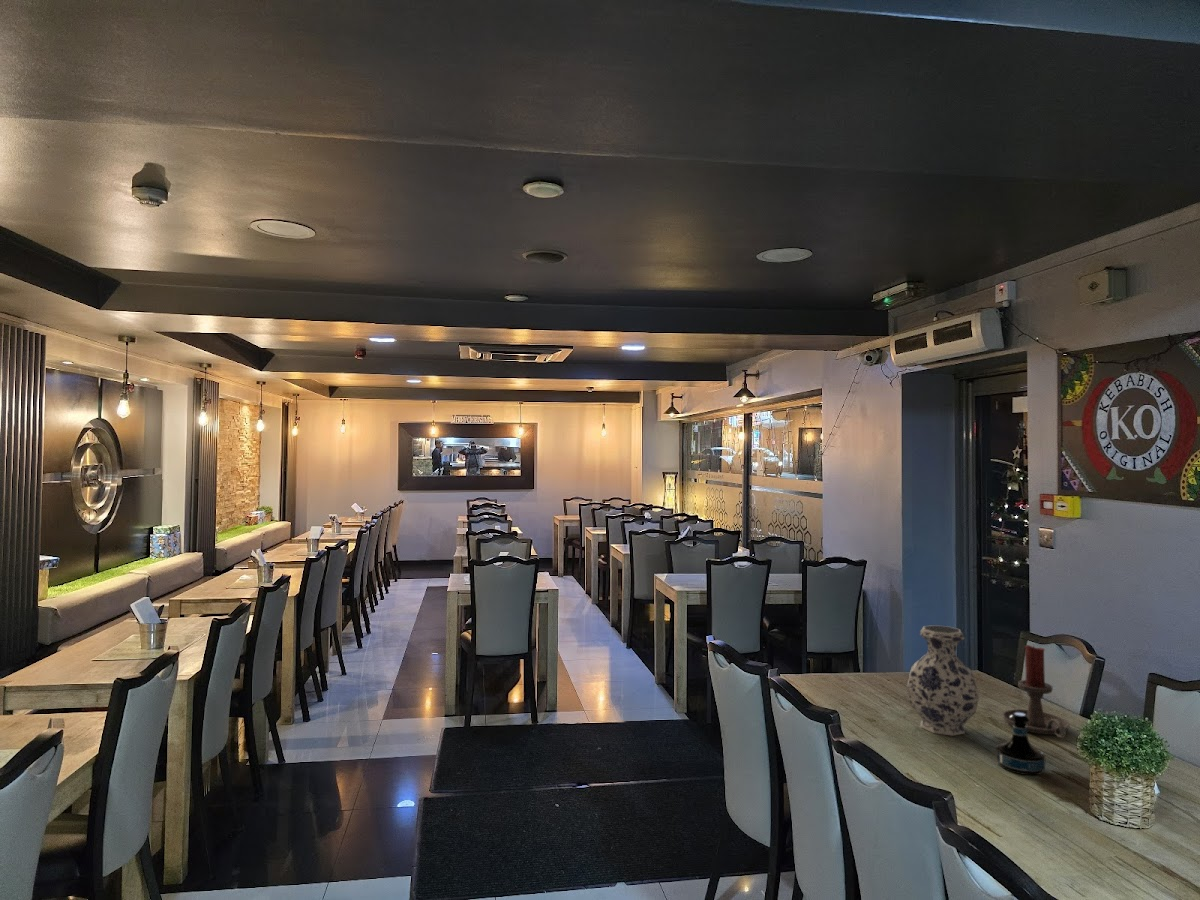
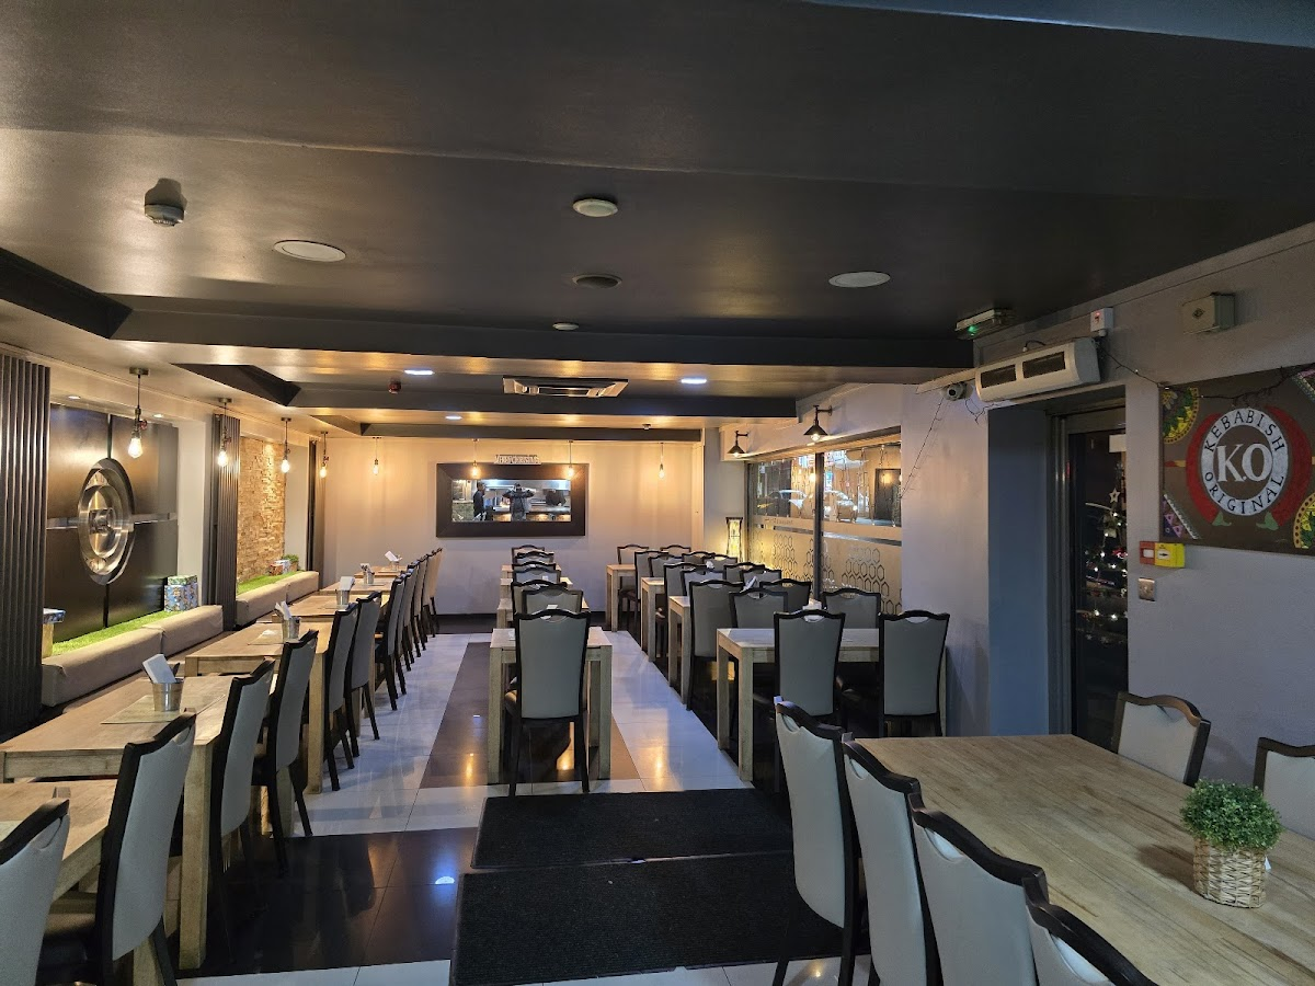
- vase [906,624,980,737]
- tequila bottle [995,713,1046,776]
- candle holder [1002,644,1071,739]
